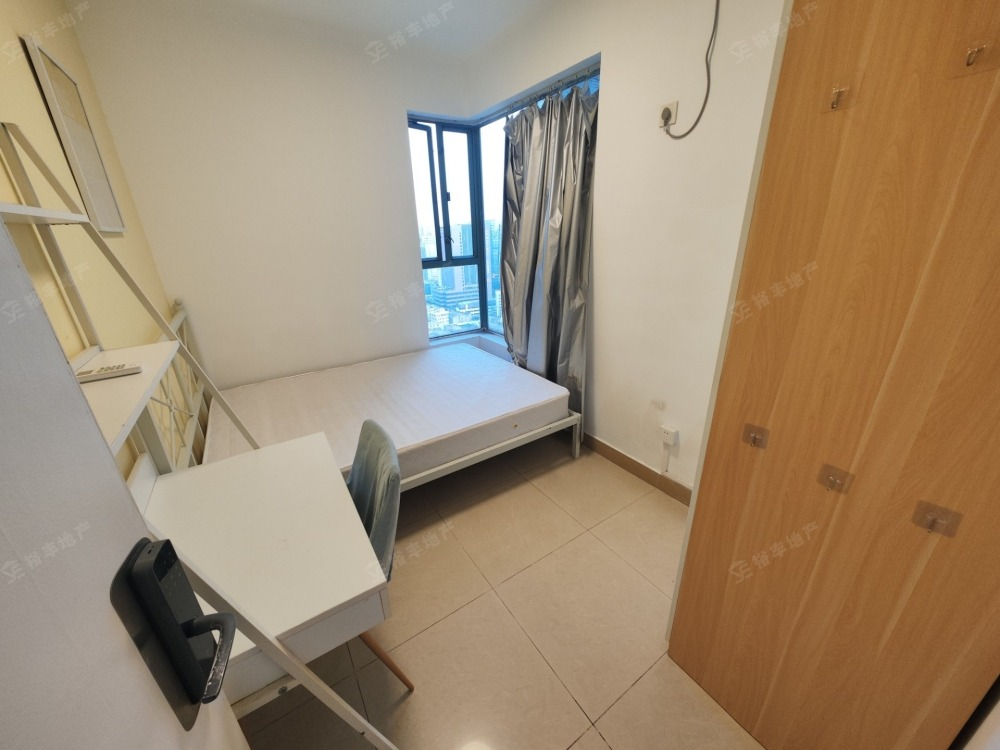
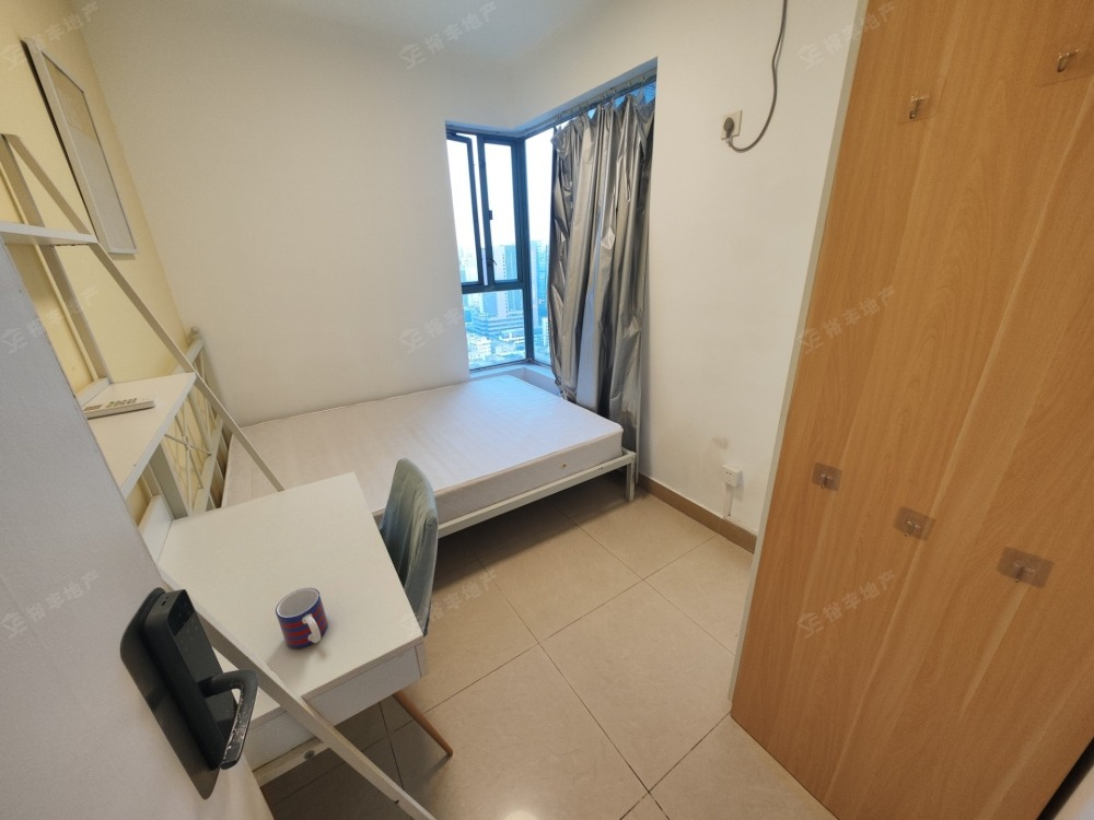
+ mug [275,587,329,649]
